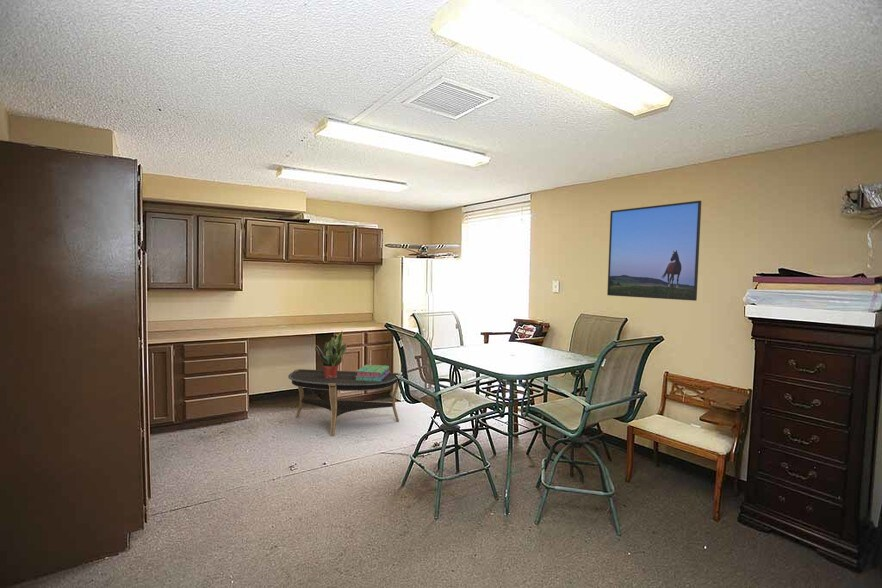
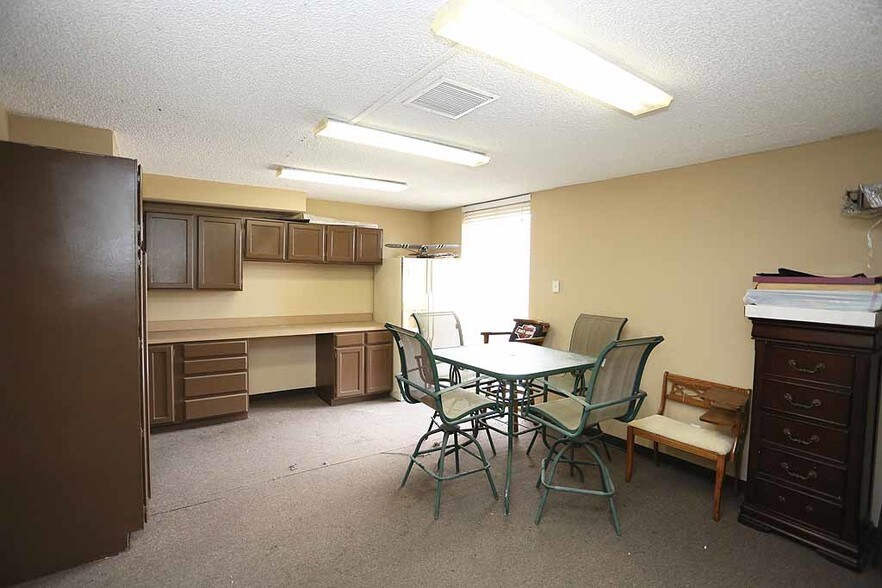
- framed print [606,200,702,302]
- stack of books [355,364,391,382]
- potted plant [314,330,348,378]
- coffee table [287,368,402,437]
